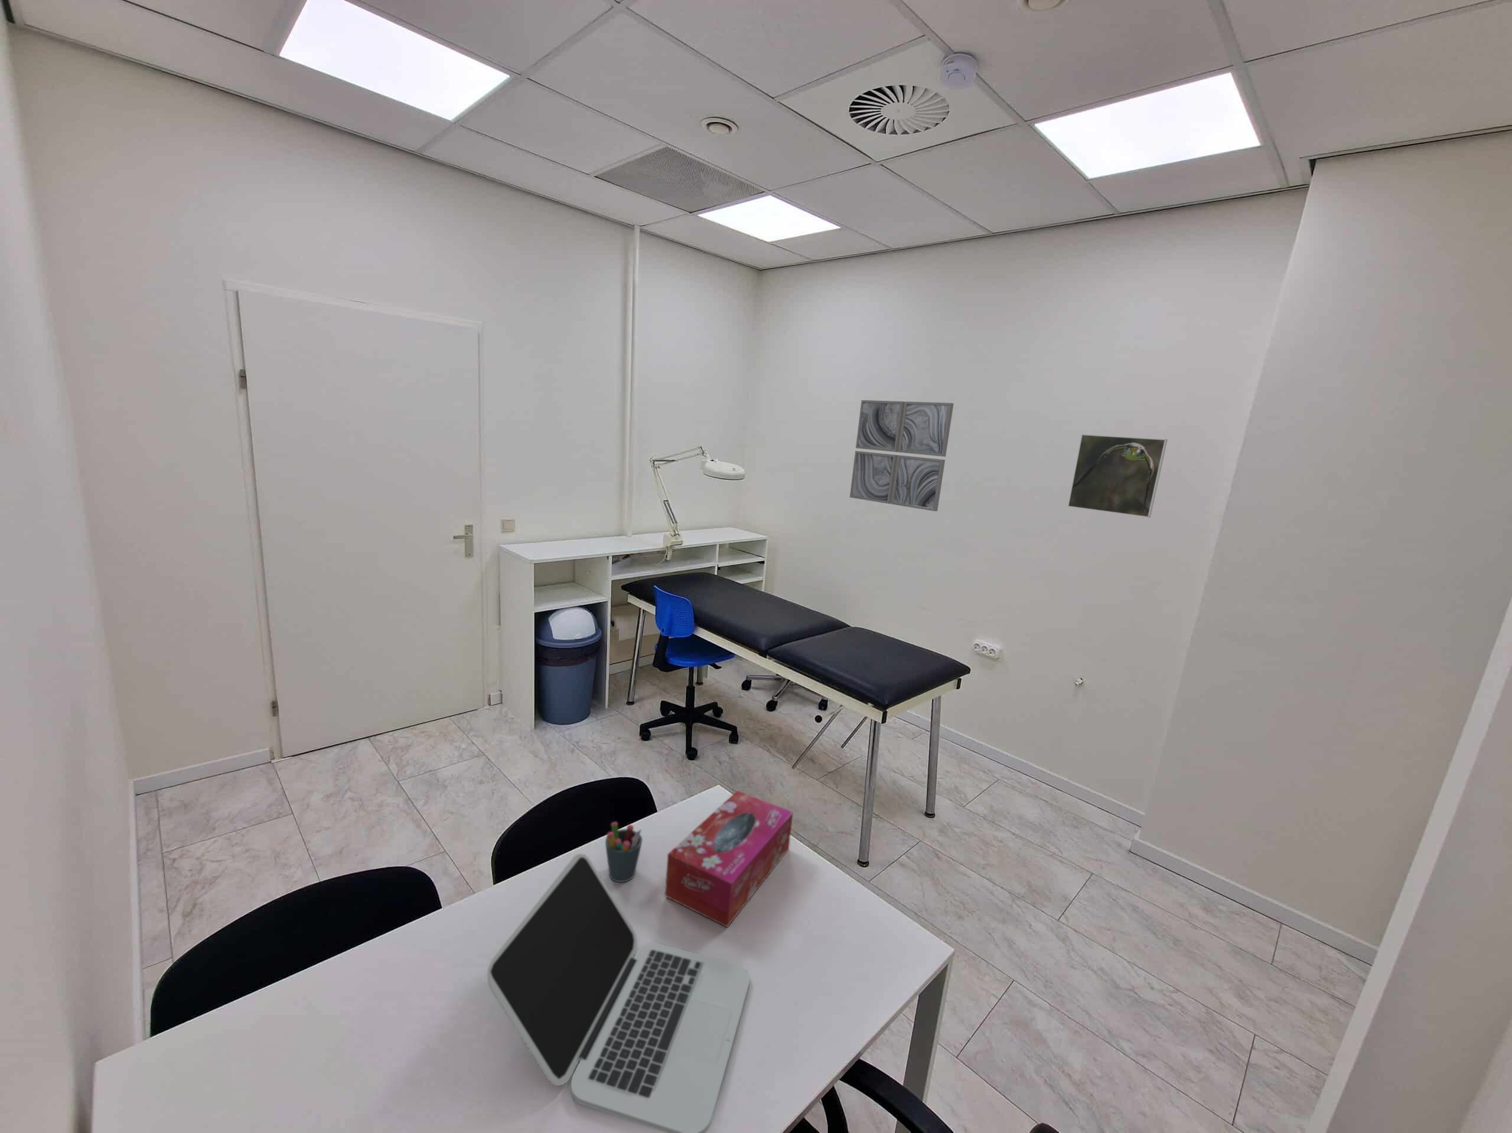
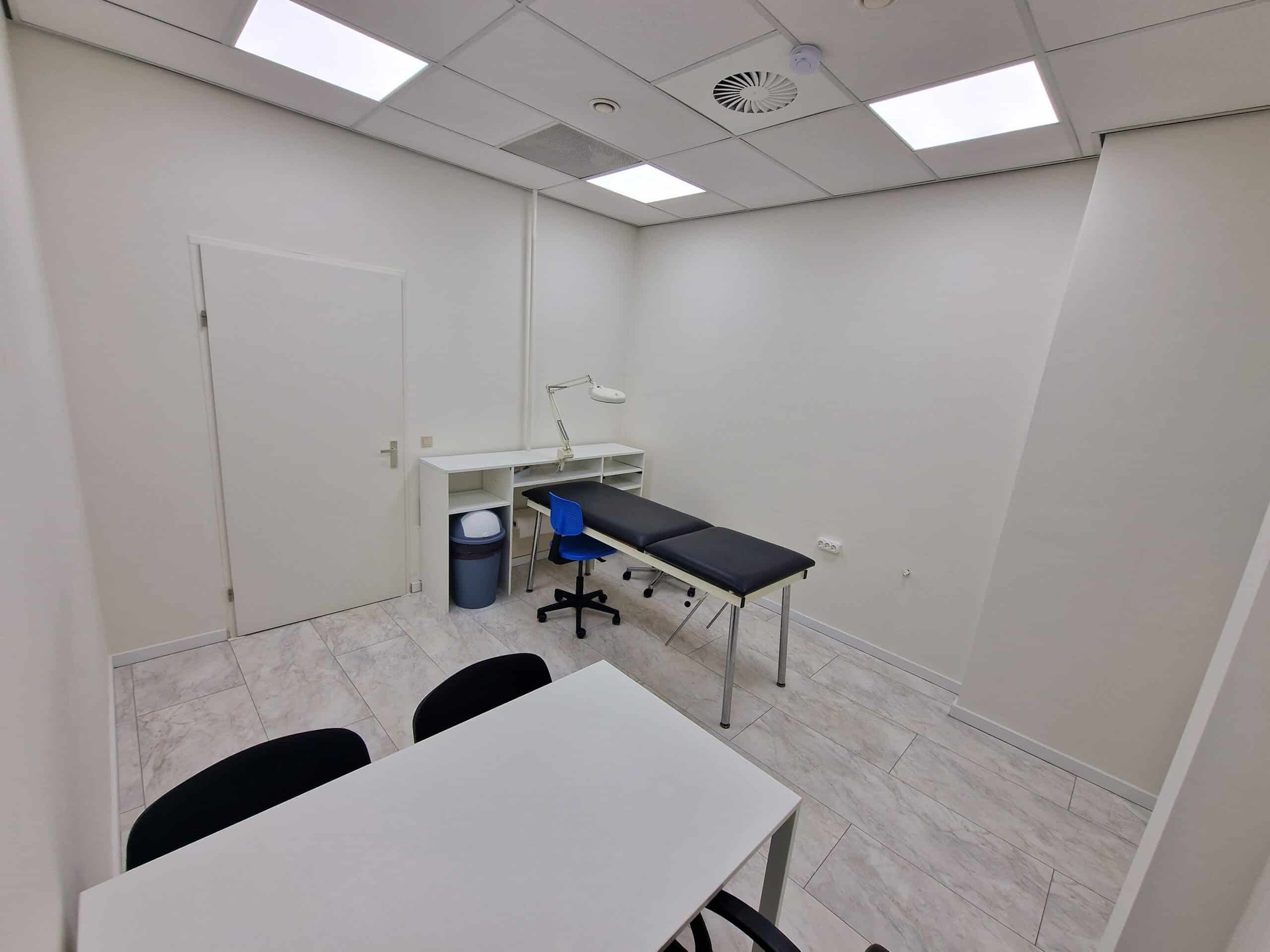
- tissue box [664,790,794,927]
- pen holder [605,821,643,883]
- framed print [1067,433,1168,518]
- wall art [849,400,955,512]
- laptop [487,853,750,1133]
